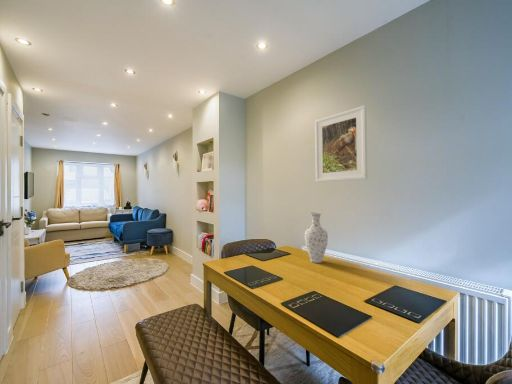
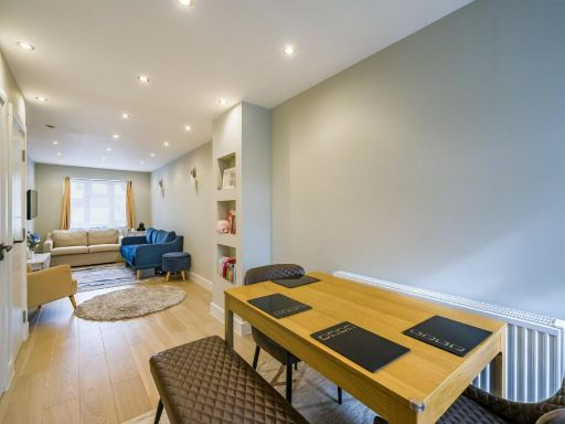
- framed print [314,104,368,183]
- vase [304,211,329,264]
